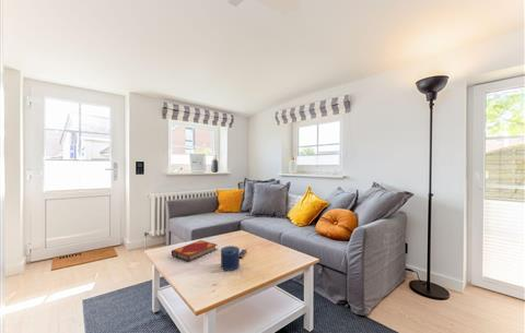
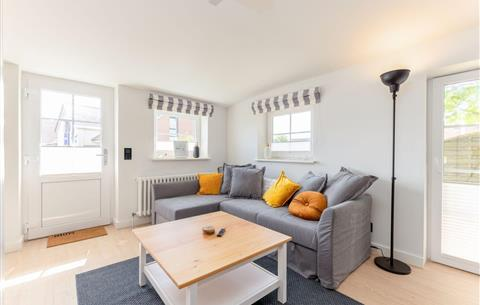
- hardback book [171,239,219,263]
- candle [220,245,241,272]
